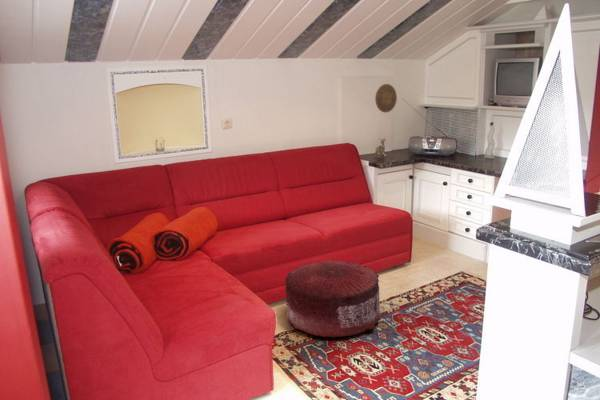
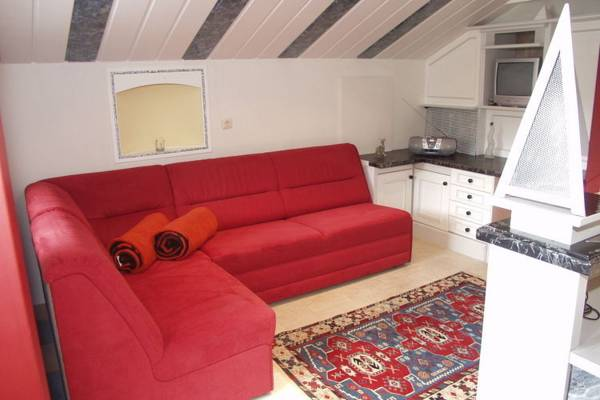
- pouf [284,258,381,339]
- decorative plate [374,83,398,113]
